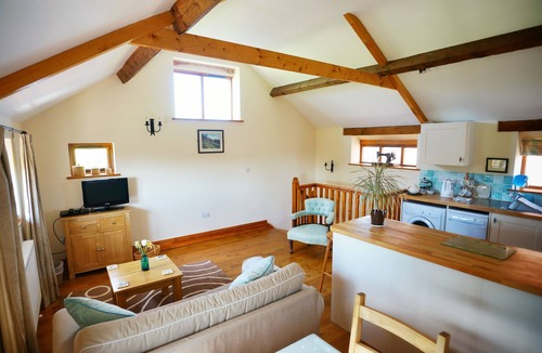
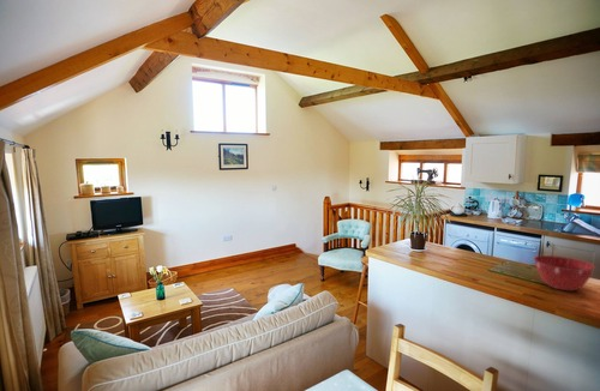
+ mixing bowl [533,254,596,291]
